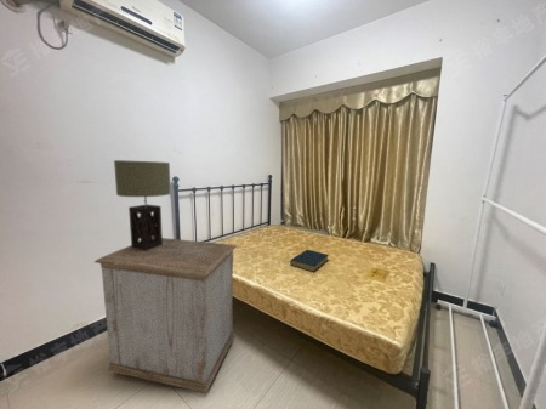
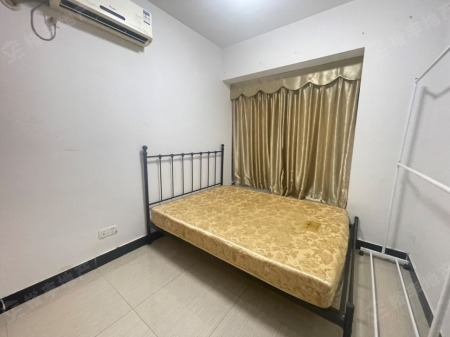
- hardback book [289,249,330,273]
- nightstand [93,237,238,394]
- table lamp [113,159,171,251]
